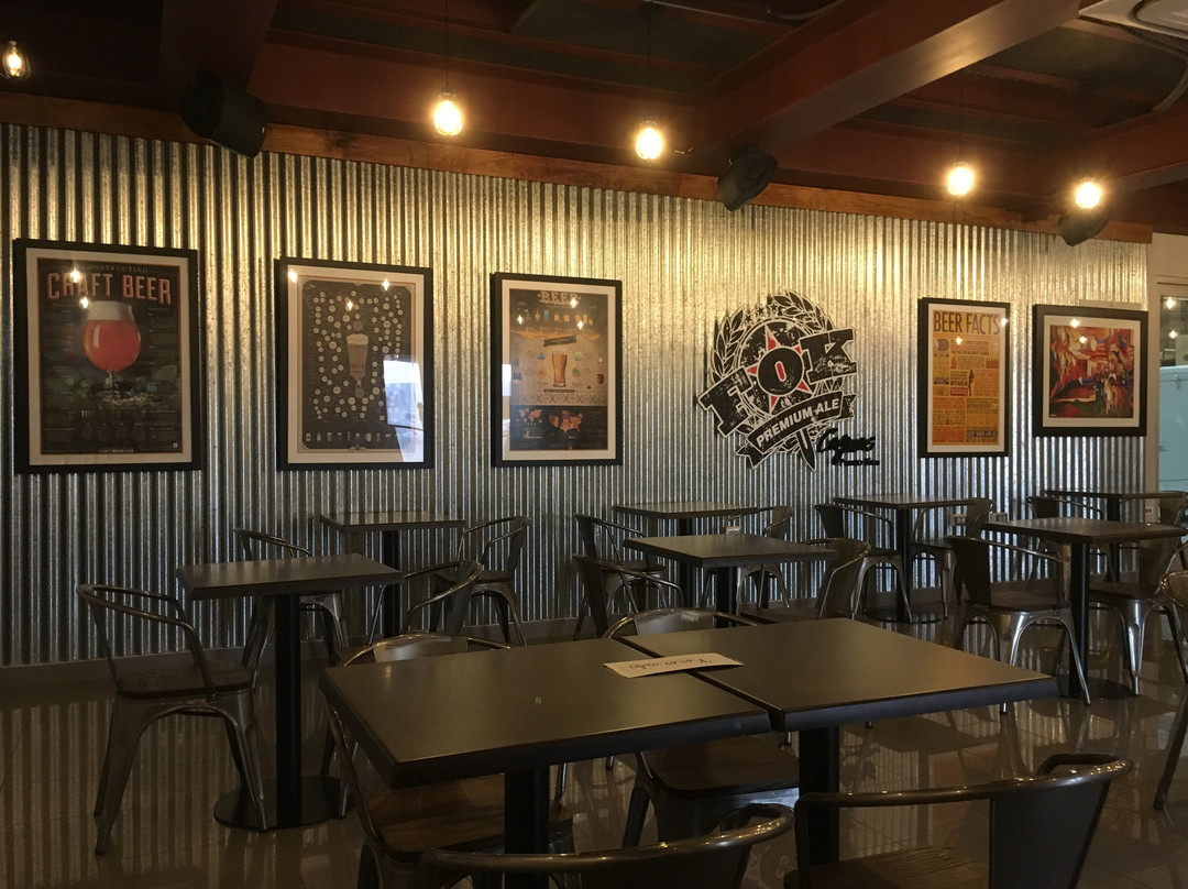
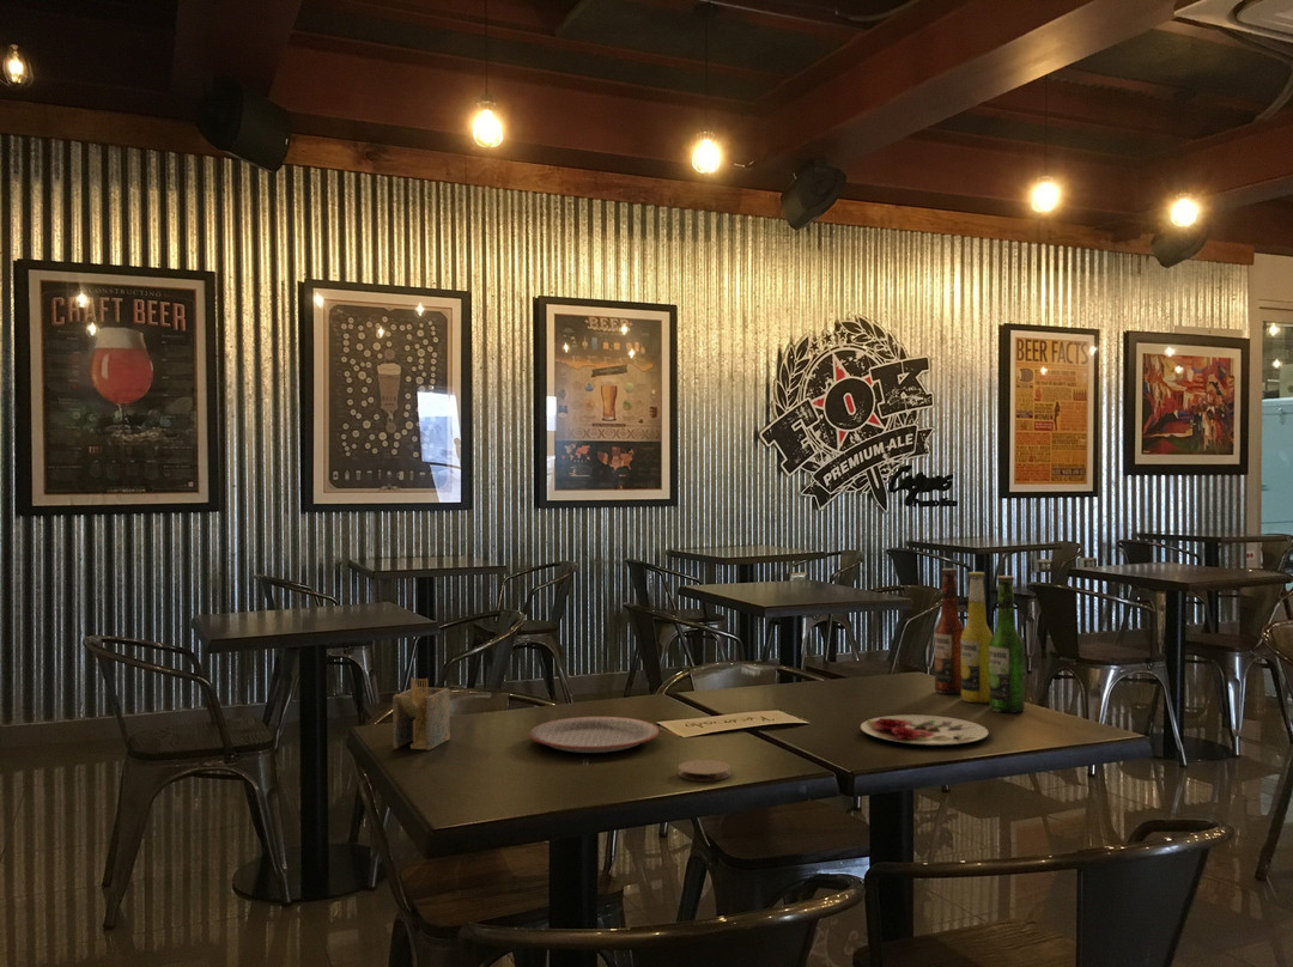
+ plate [528,716,660,754]
+ napkin holder [391,676,451,752]
+ plate [860,714,990,747]
+ beer bottle [934,567,1026,714]
+ coaster [678,759,732,783]
